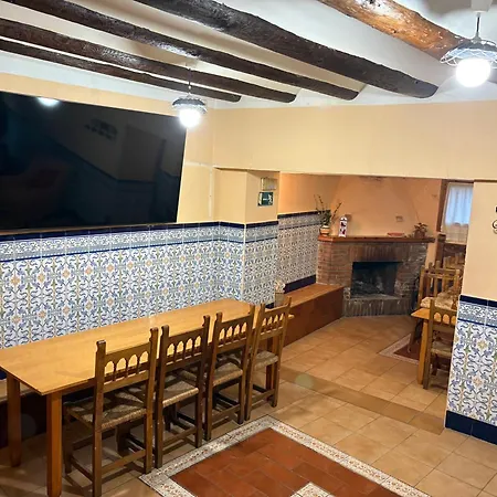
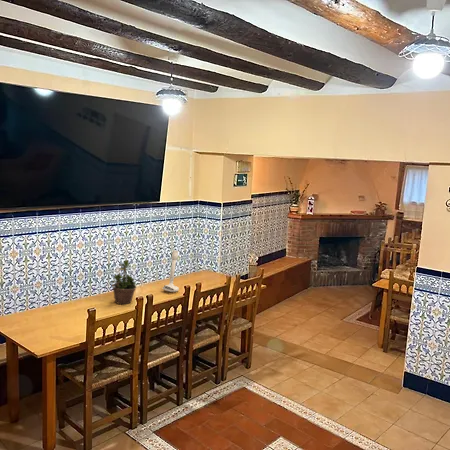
+ potted plant [109,259,137,305]
+ candle holder [162,249,180,293]
